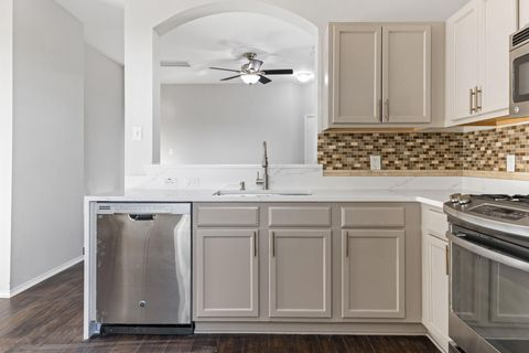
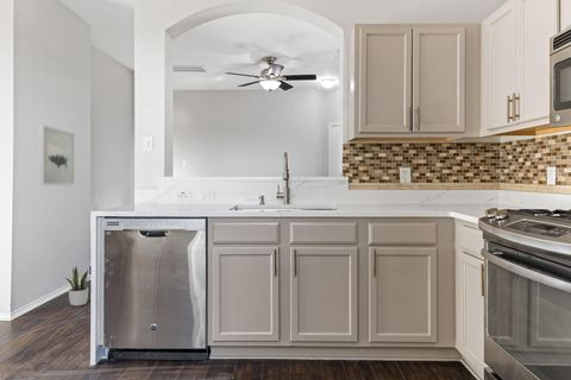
+ wall art [37,124,76,186]
+ potted plant [64,266,92,308]
